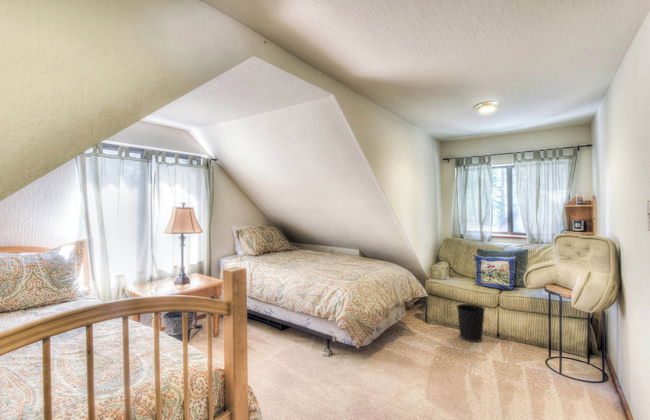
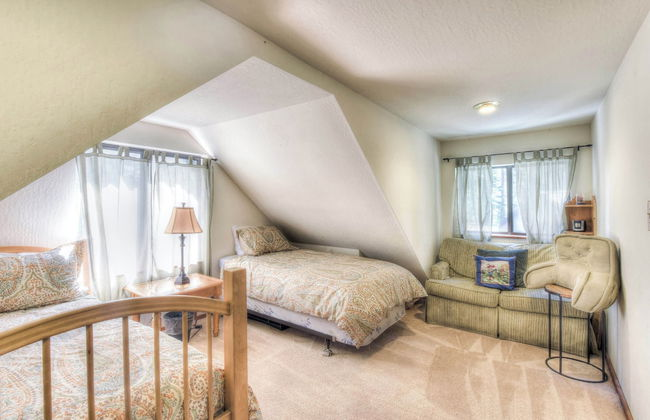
- wastebasket [456,303,486,343]
